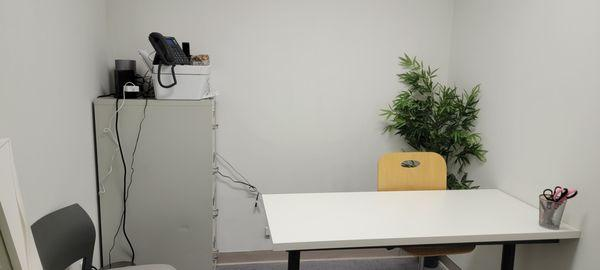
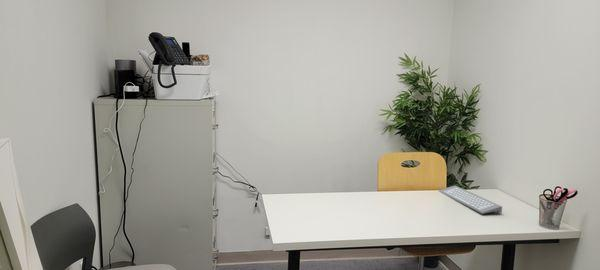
+ computer keyboard [438,185,503,215]
